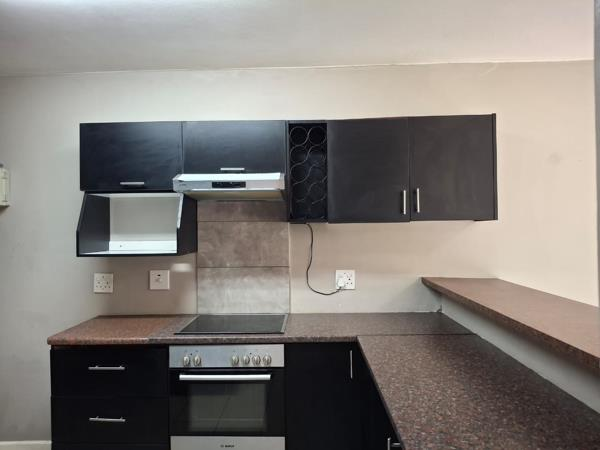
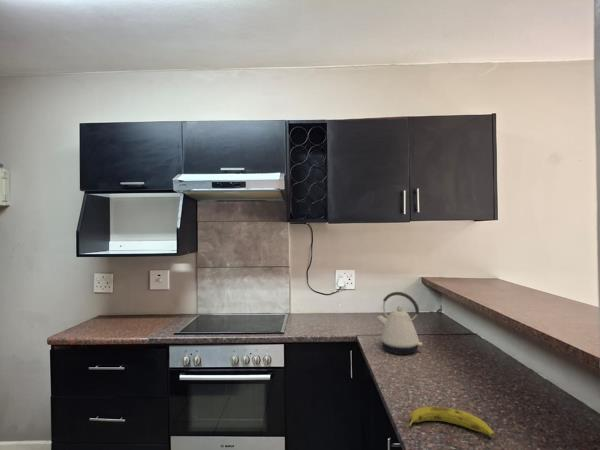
+ kettle [375,291,423,355]
+ fruit [408,405,495,437]
